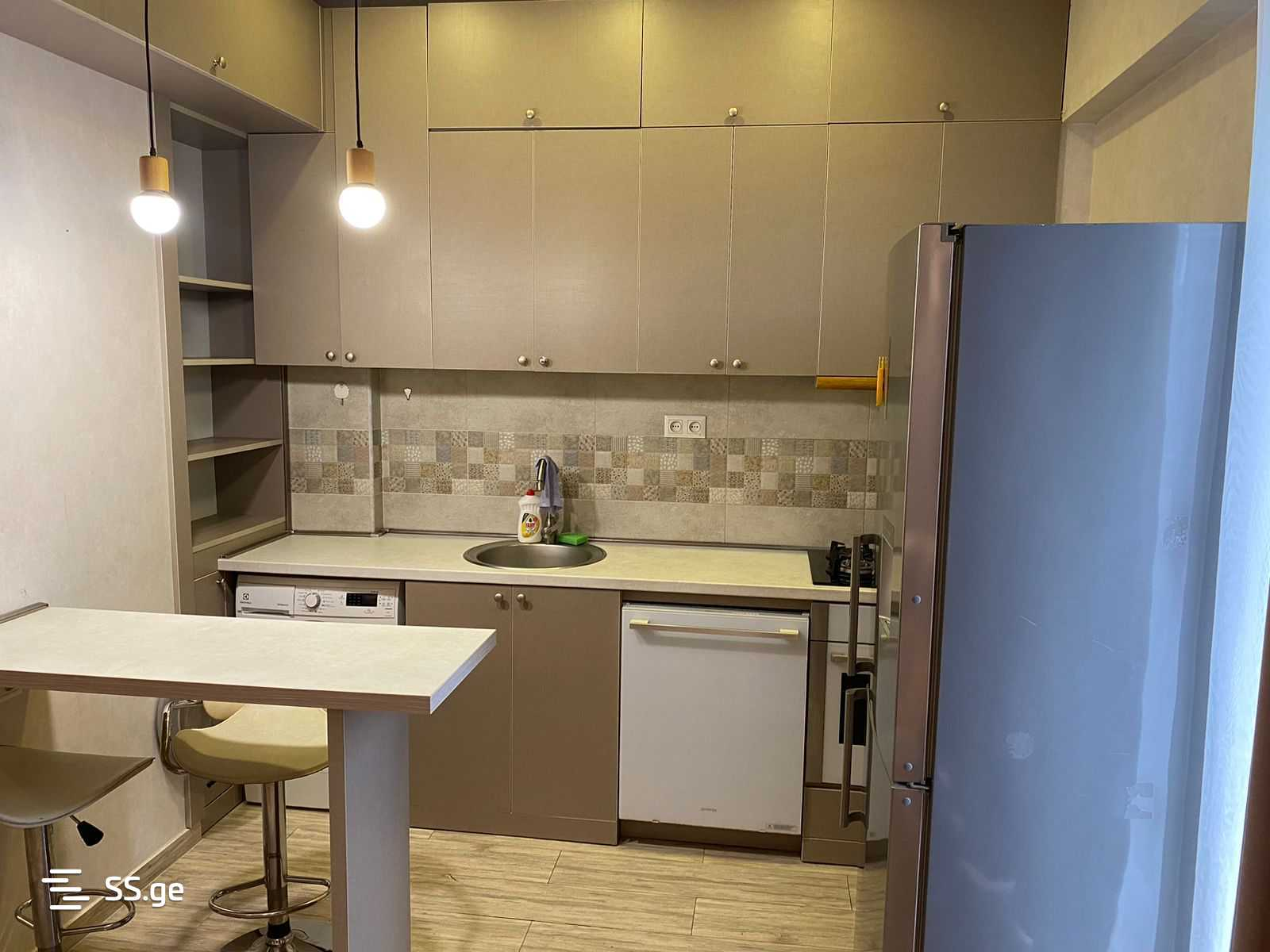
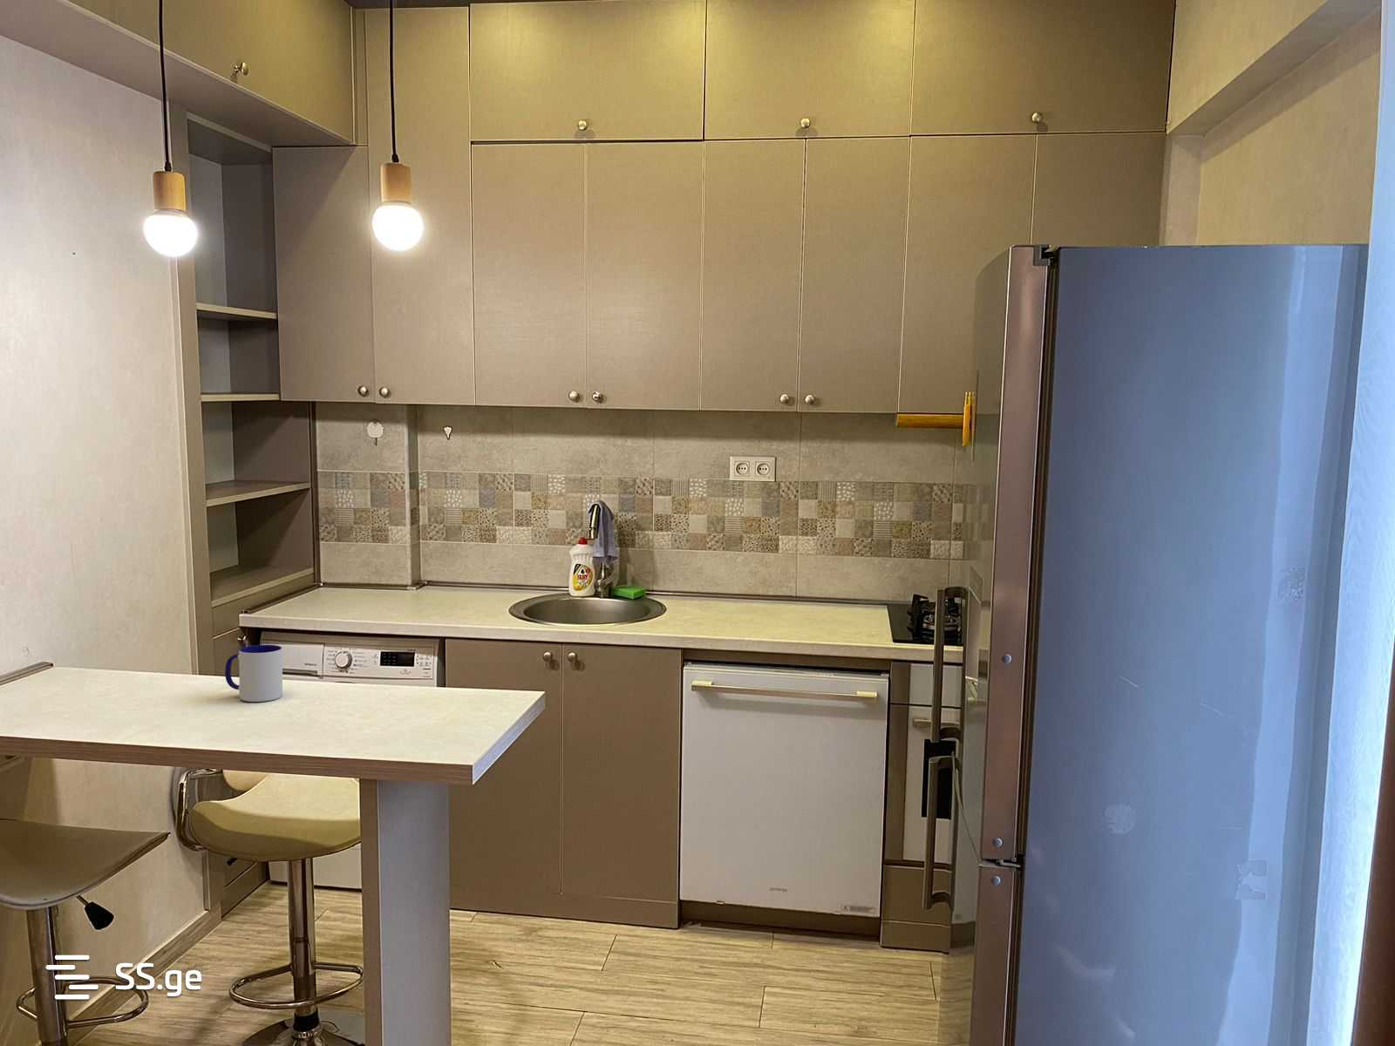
+ mug [224,644,283,702]
